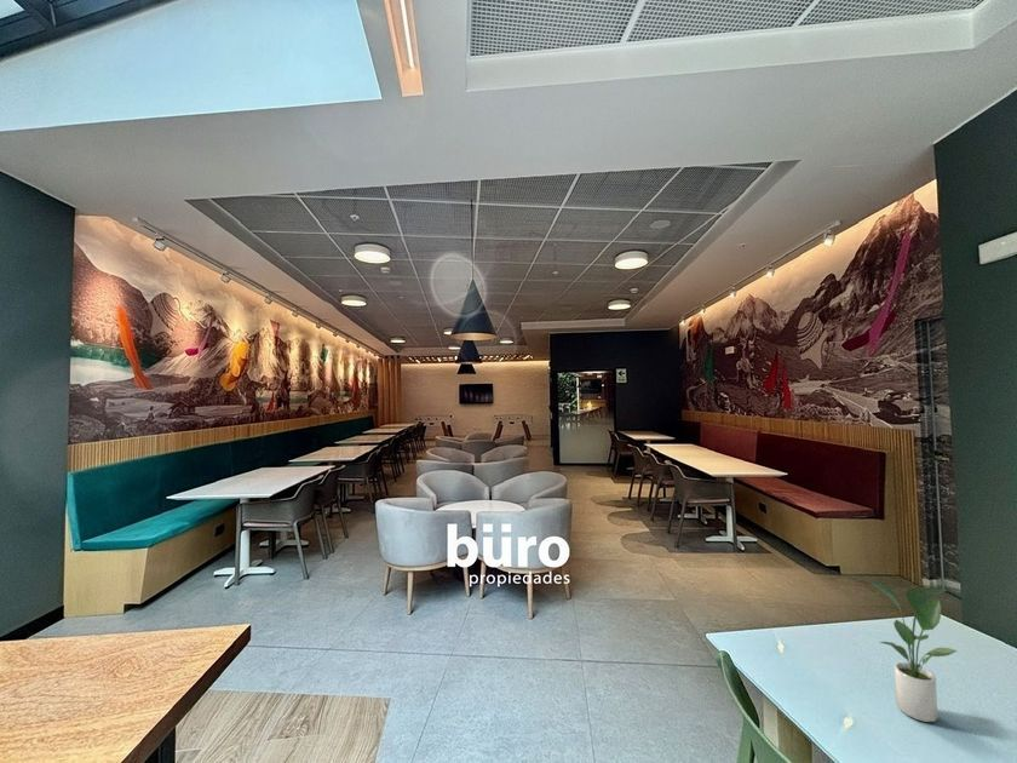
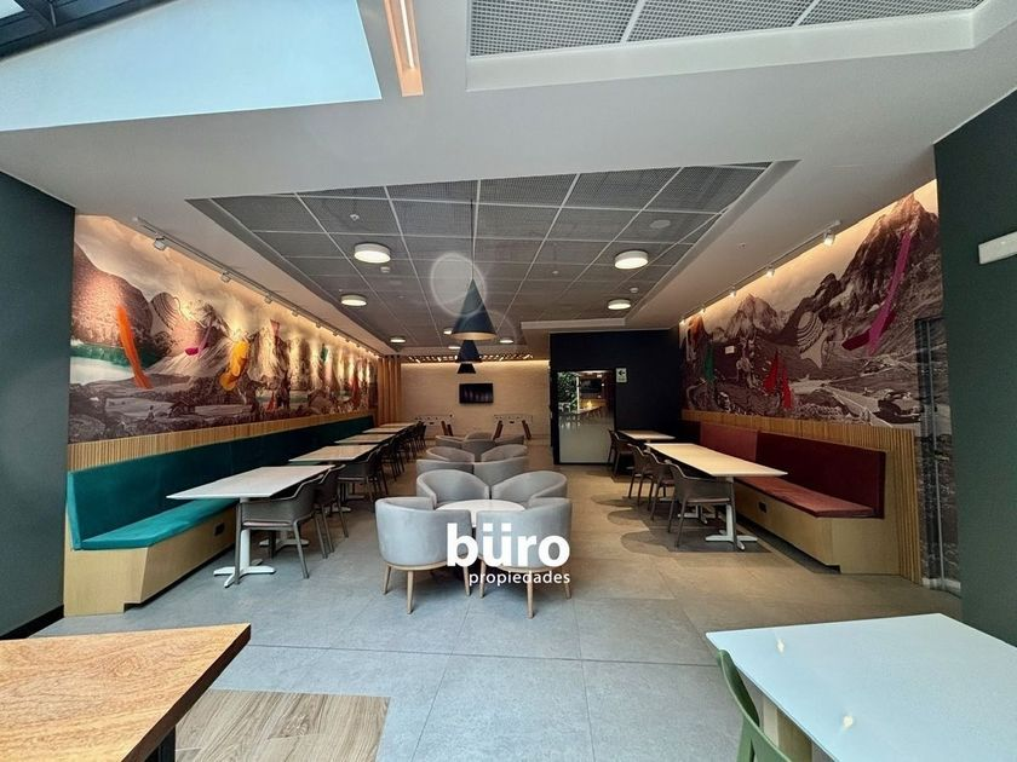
- potted plant [863,576,959,723]
